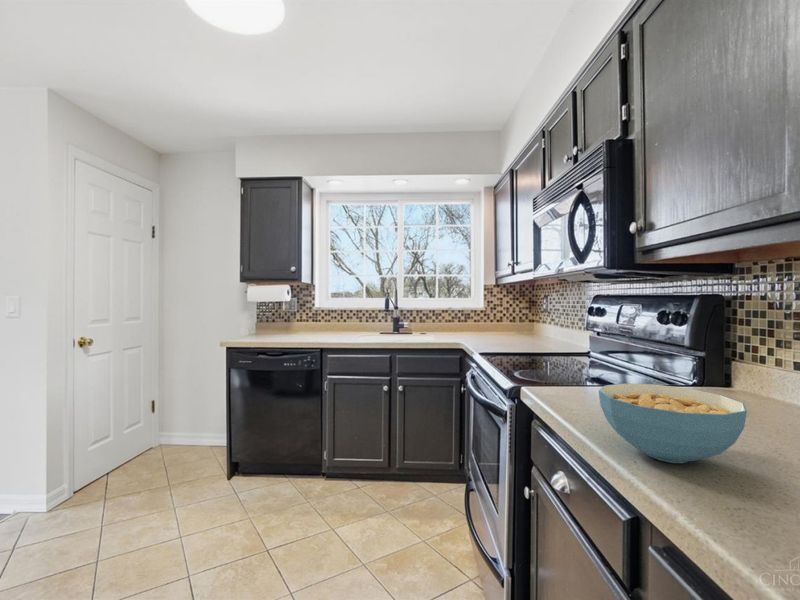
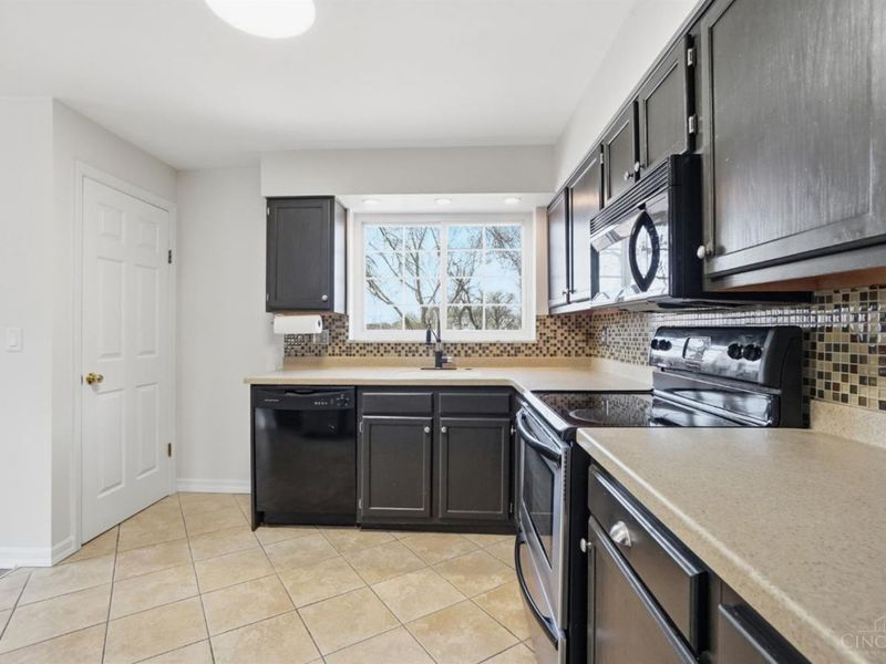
- cereal bowl [598,382,748,464]
